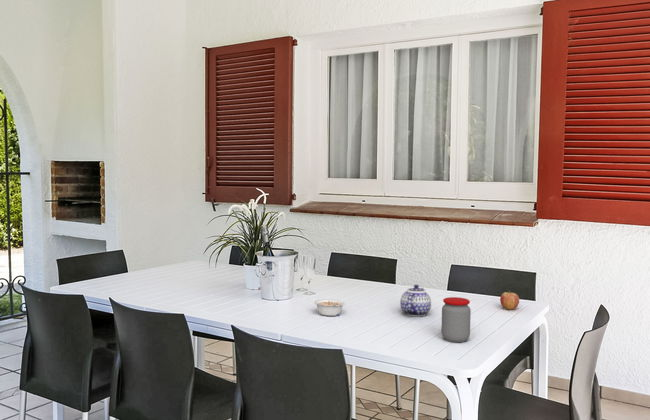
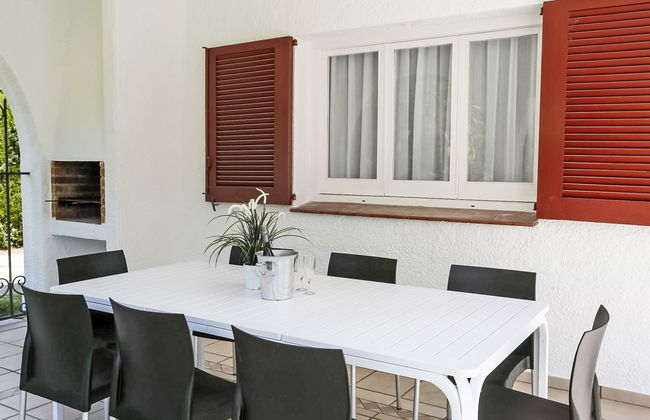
- legume [313,298,346,317]
- fruit [499,289,520,311]
- teapot [399,284,432,318]
- jar [441,296,472,343]
